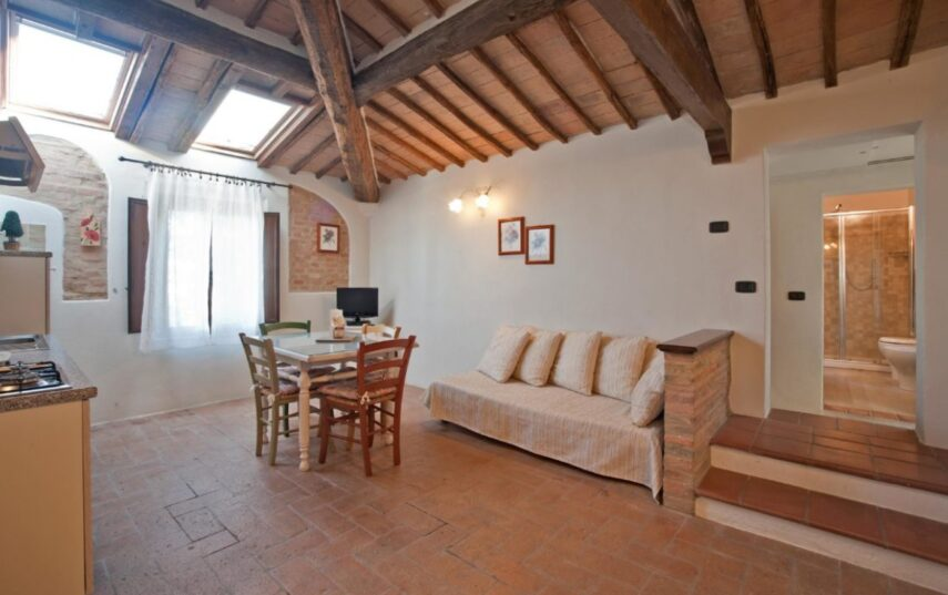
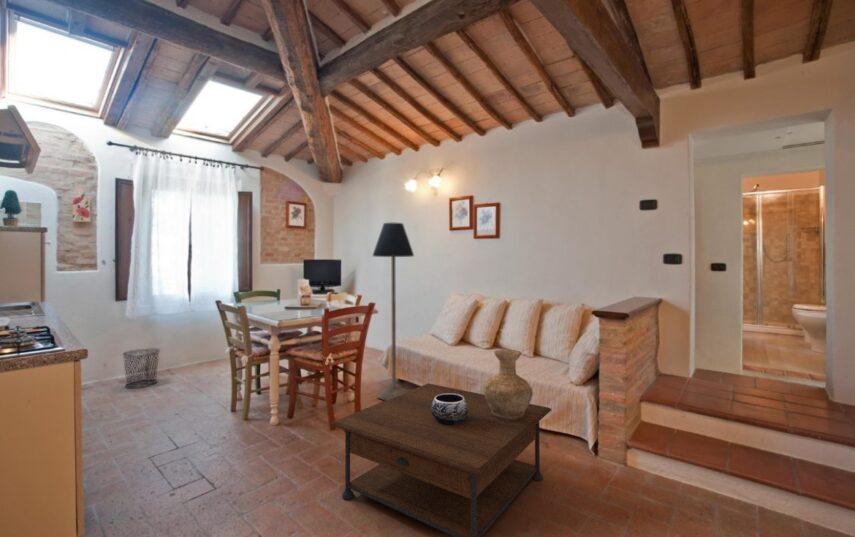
+ waste bin [121,348,161,389]
+ vase [483,349,534,420]
+ decorative bowl [431,393,468,425]
+ coffee table [330,382,552,537]
+ floor lamp [371,222,415,401]
